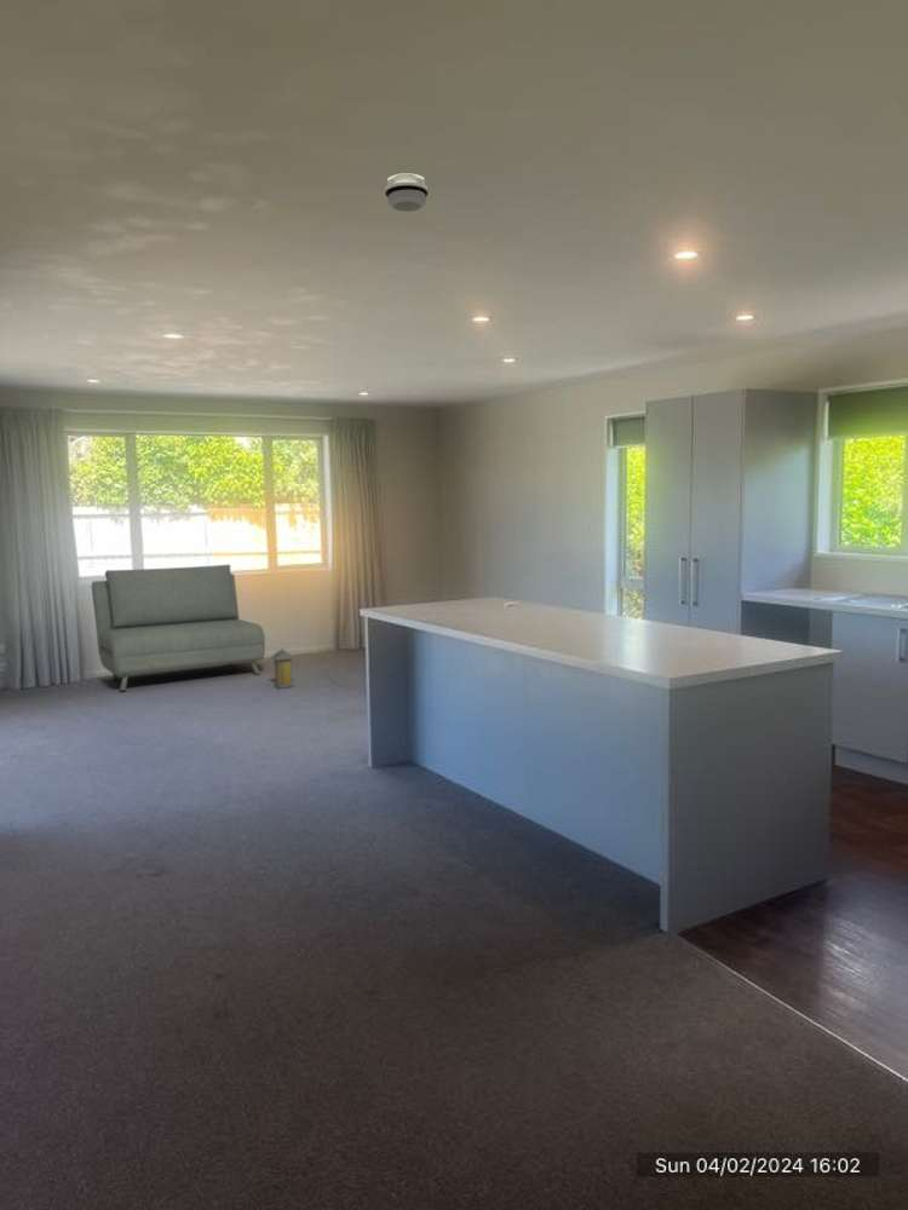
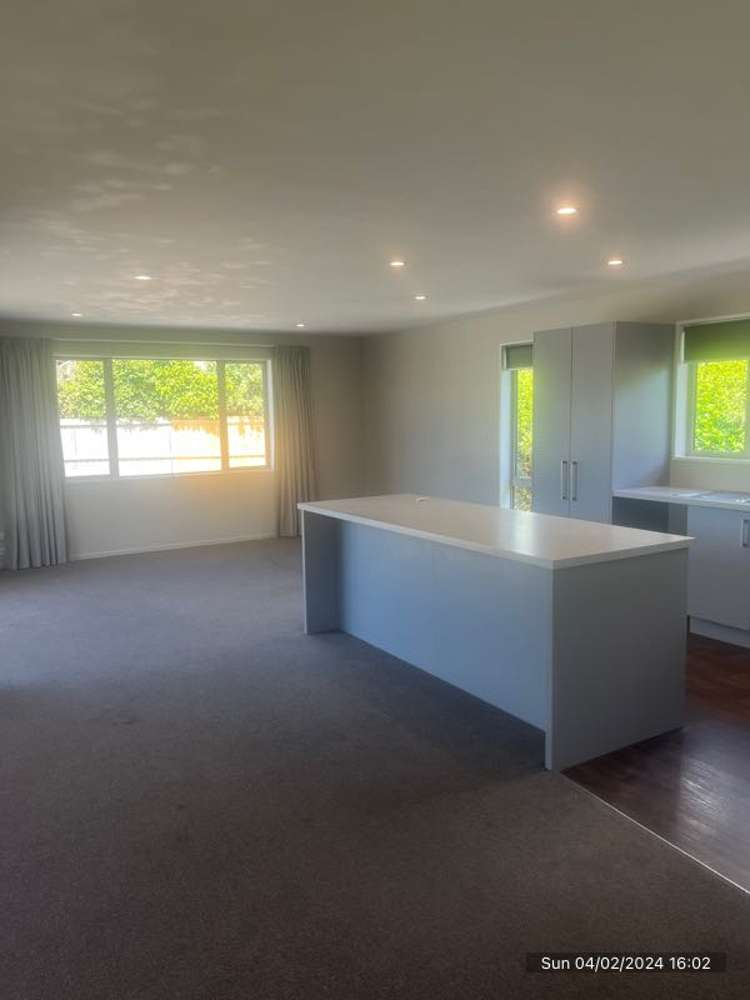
- smoke detector [384,173,430,213]
- sofa [91,563,266,692]
- lantern [269,647,295,690]
